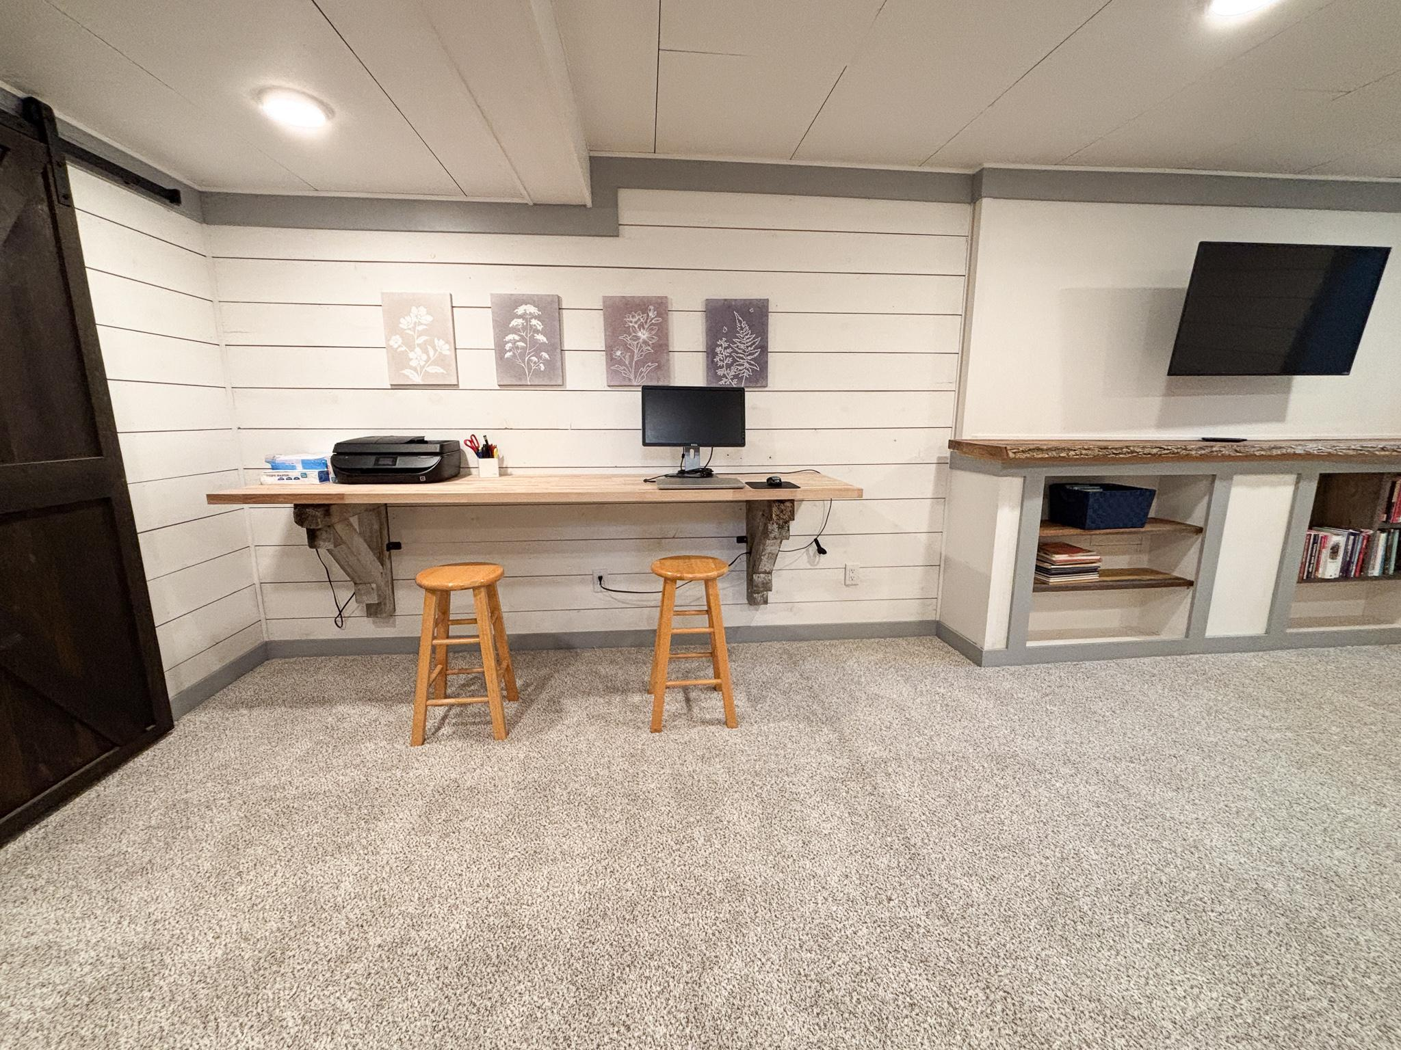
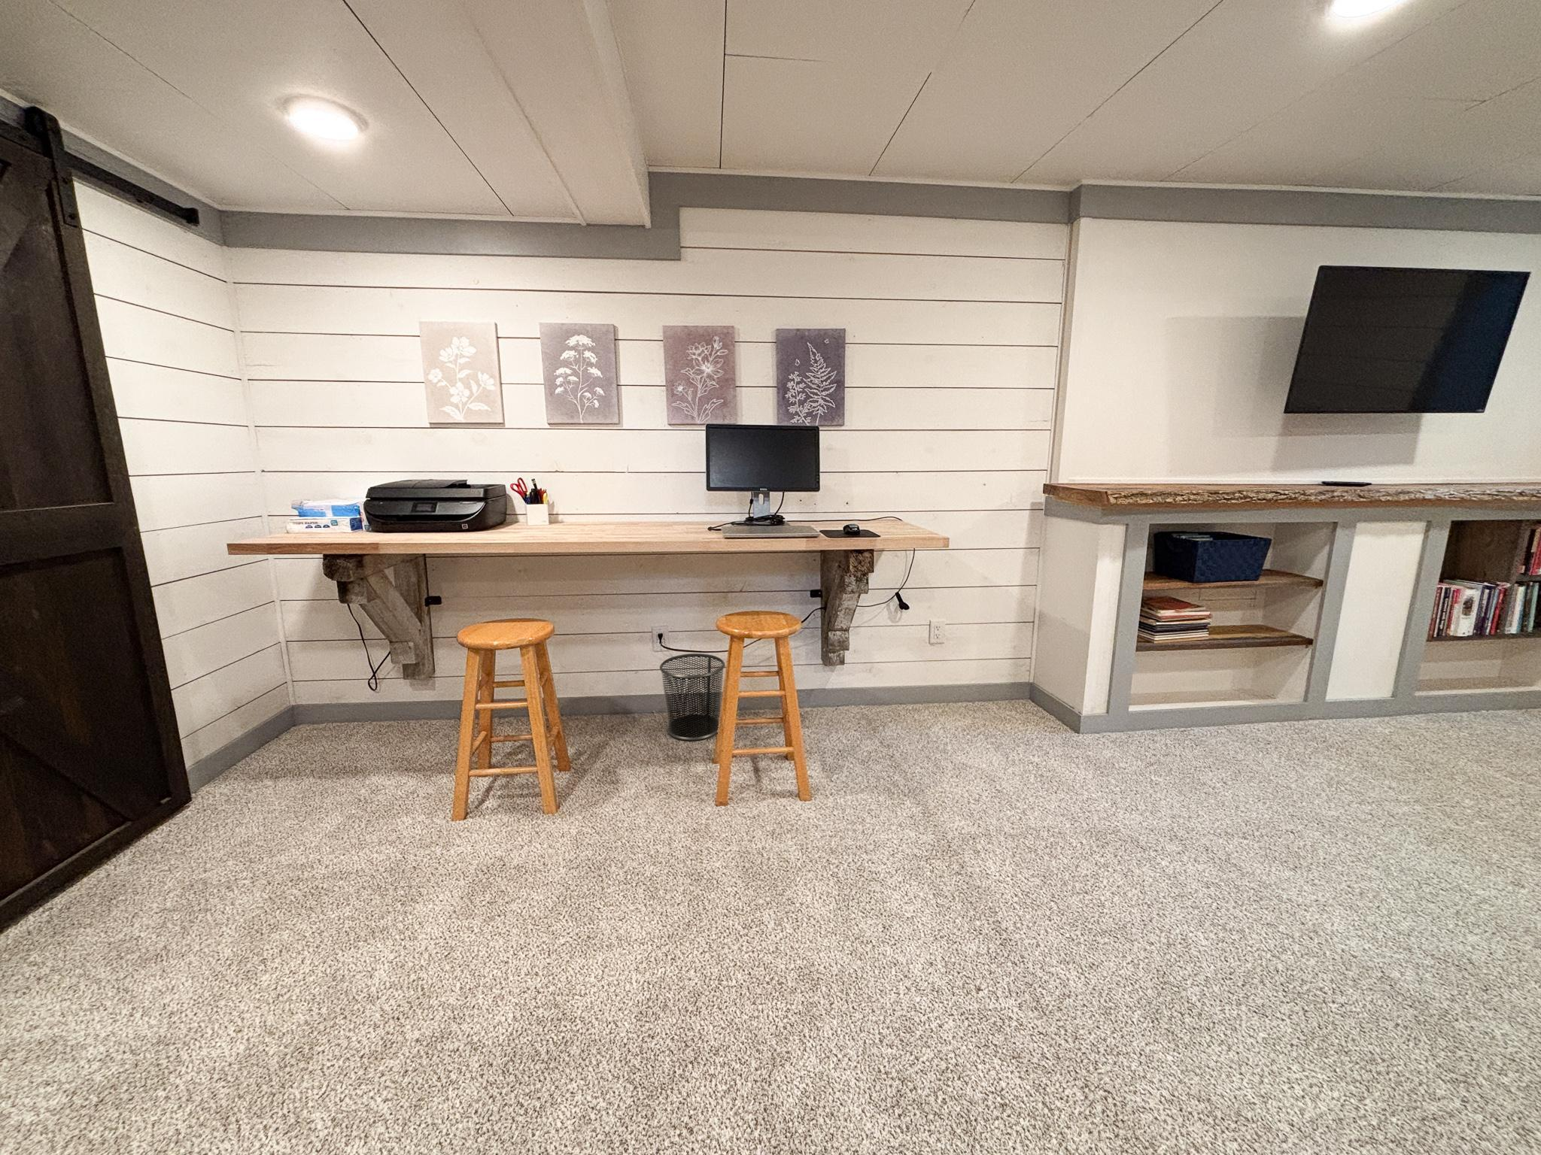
+ waste bin [659,653,726,741]
